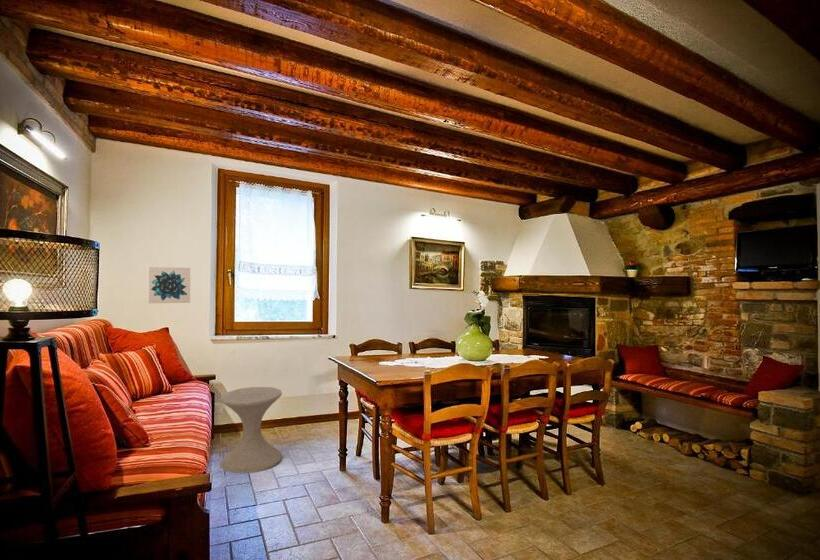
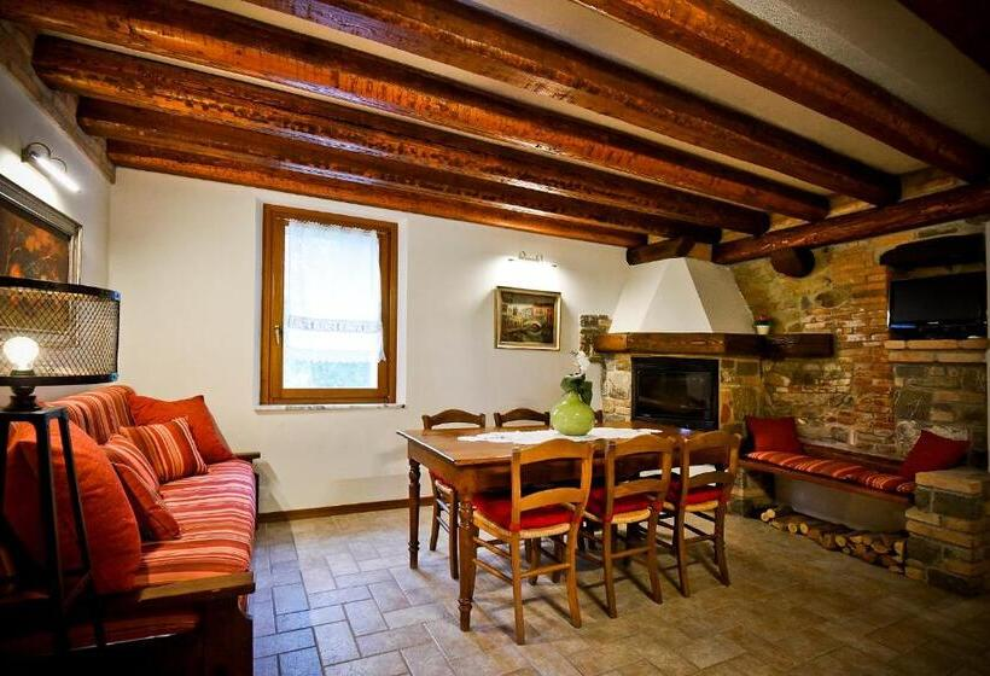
- side table [219,386,283,474]
- wall art [148,266,191,304]
